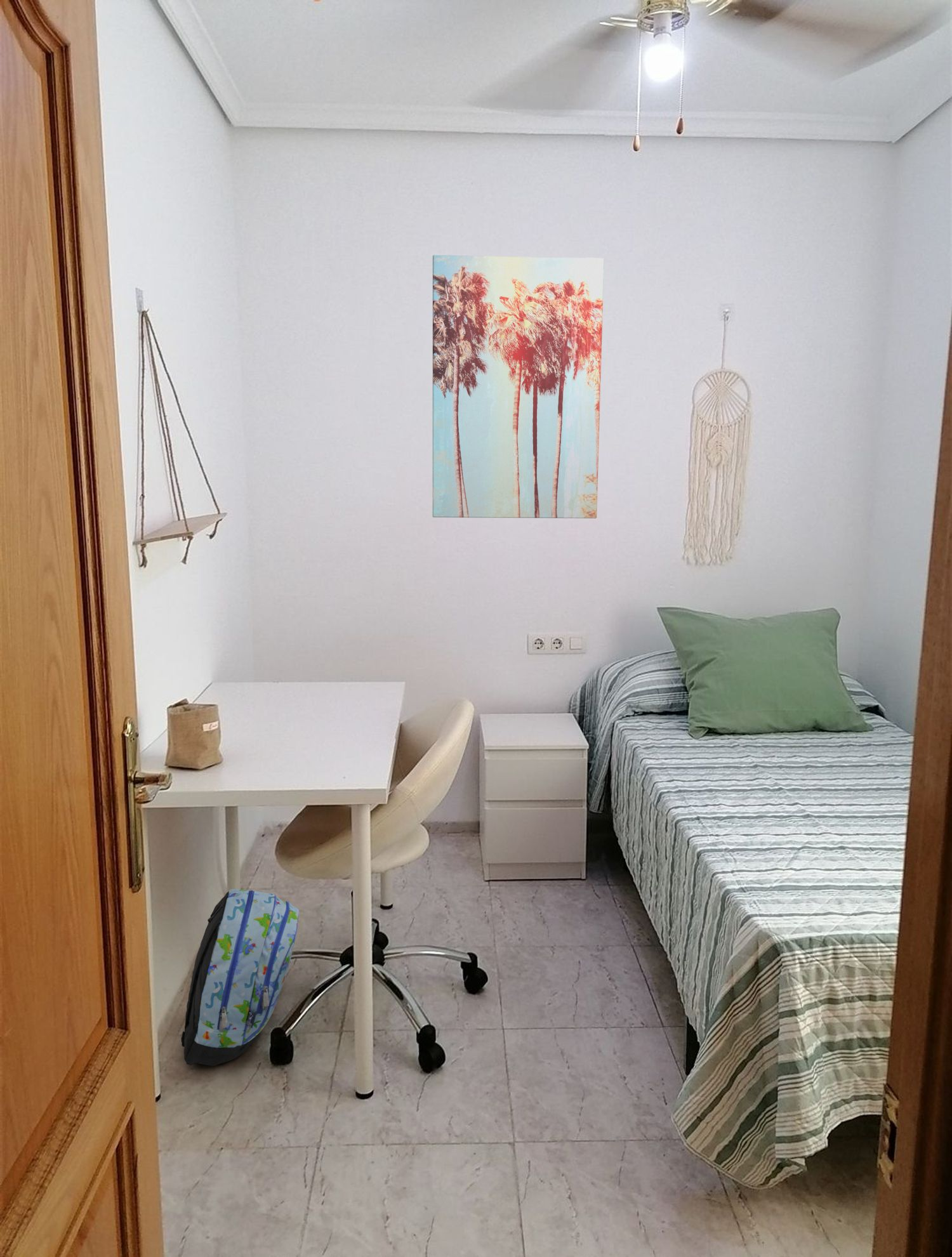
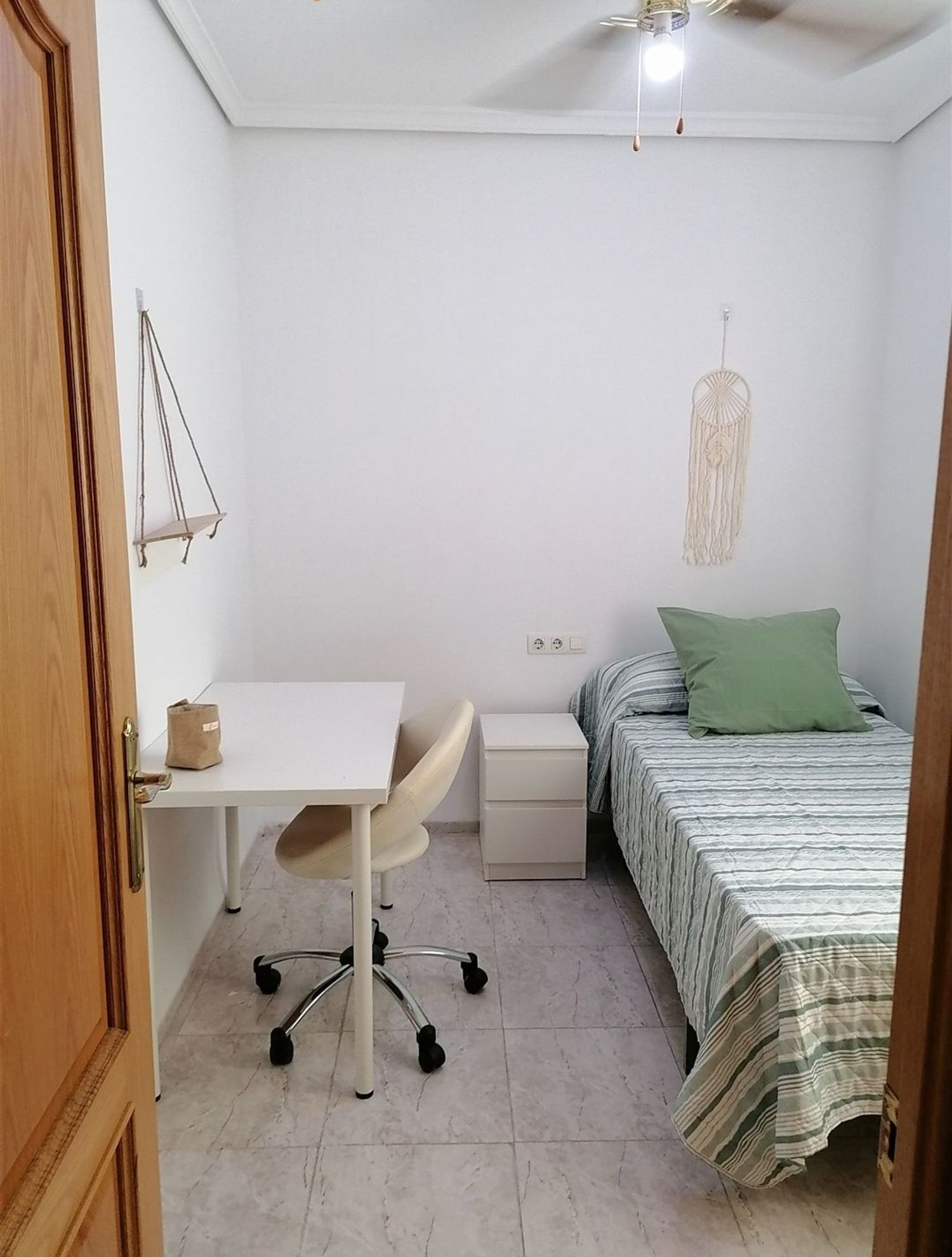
- backpack [181,888,300,1067]
- wall art [432,254,605,519]
